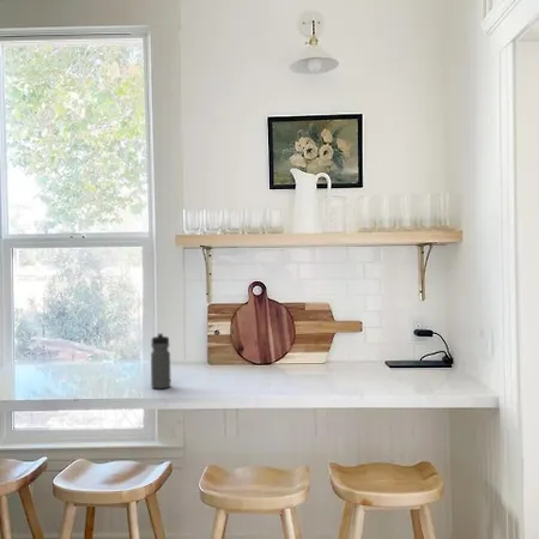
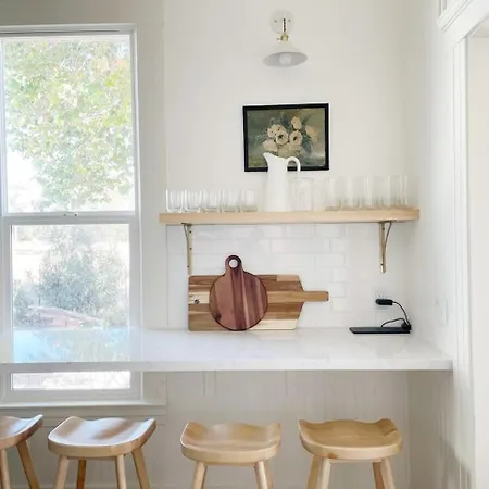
- water bottle [150,332,172,389]
